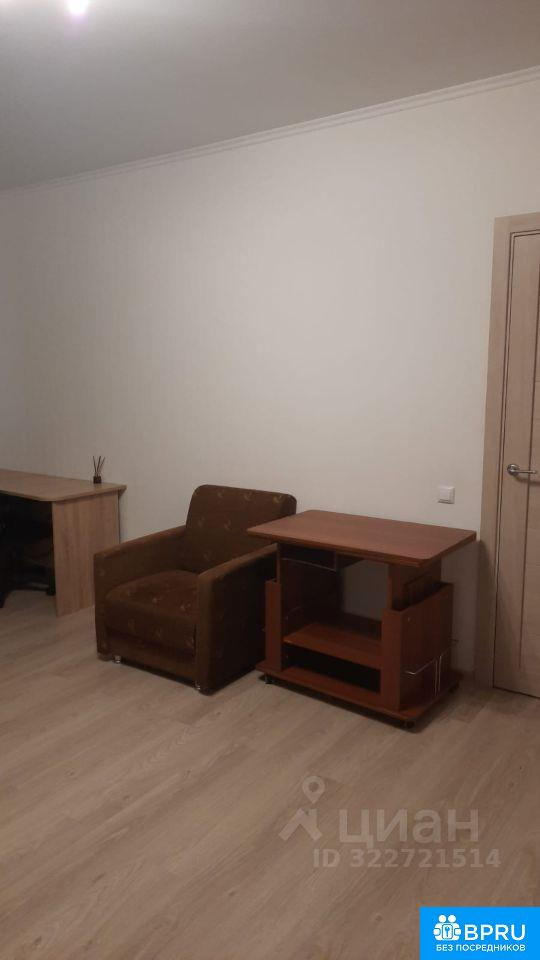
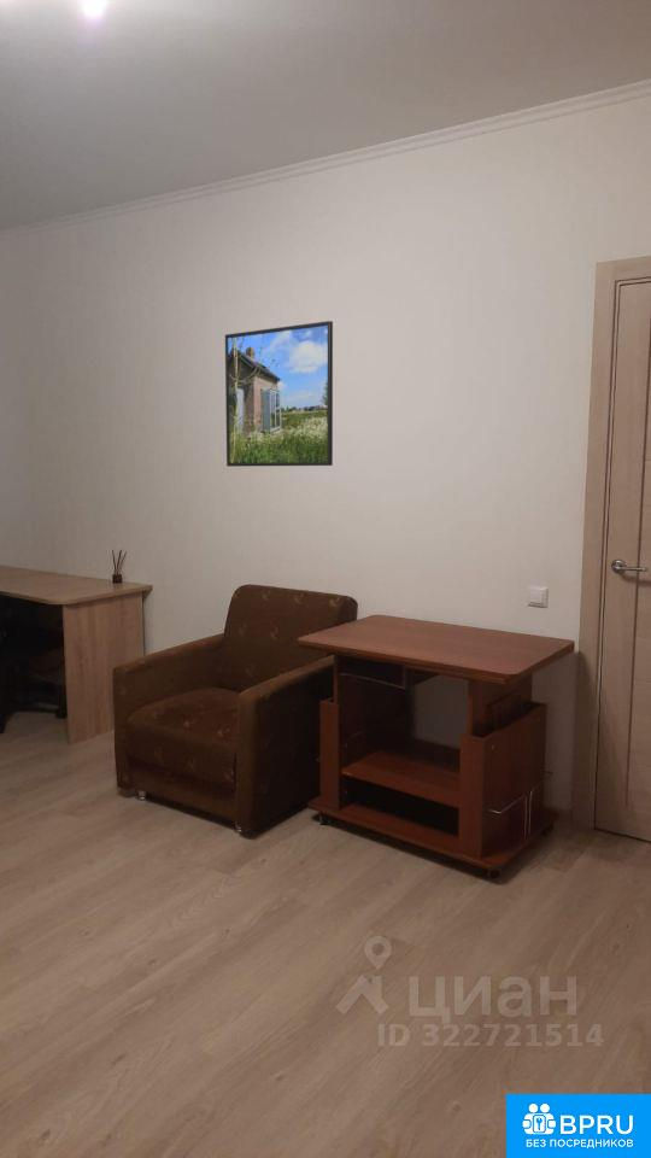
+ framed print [224,320,334,468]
